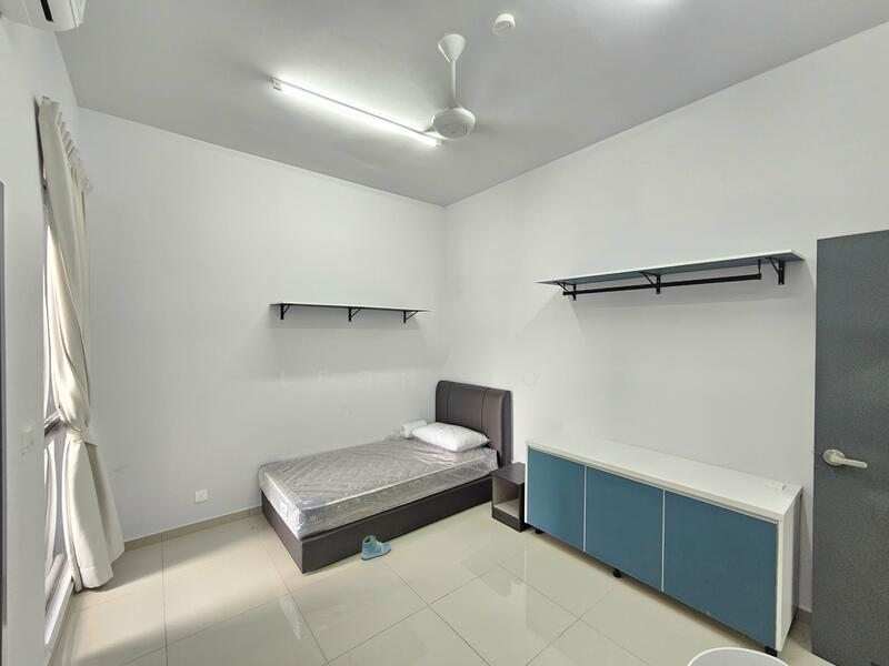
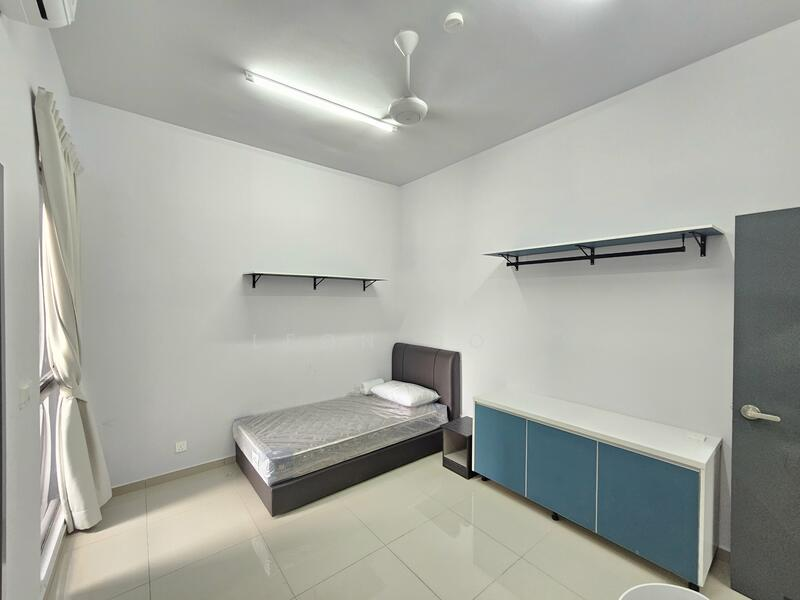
- sneaker [360,534,392,561]
